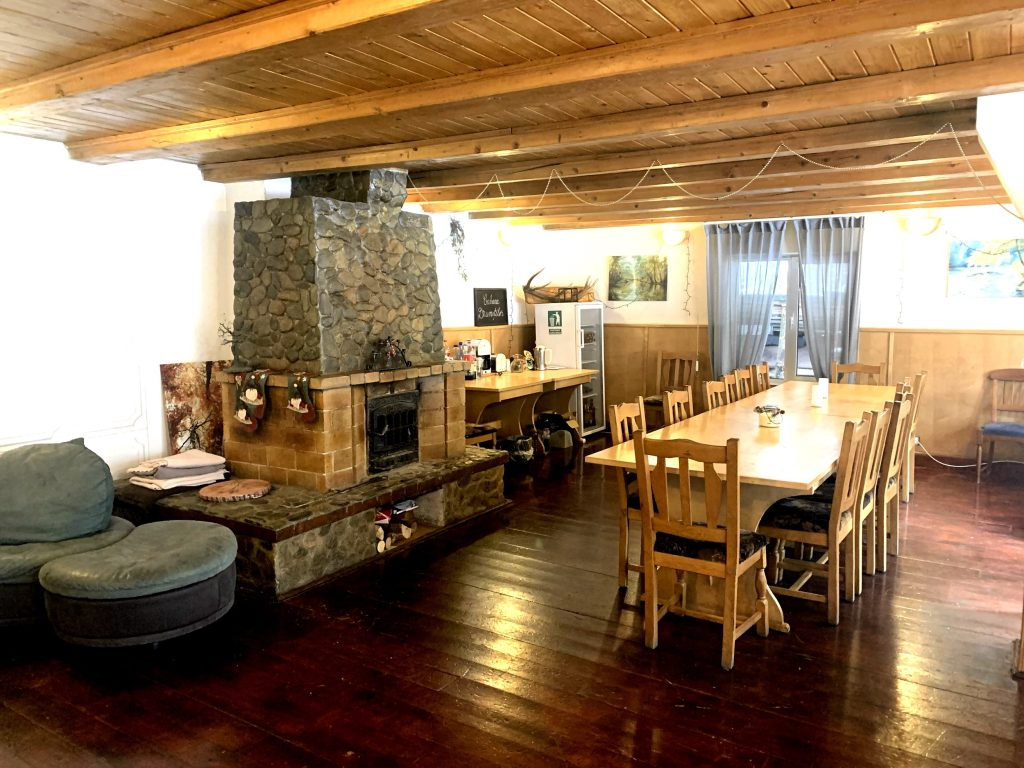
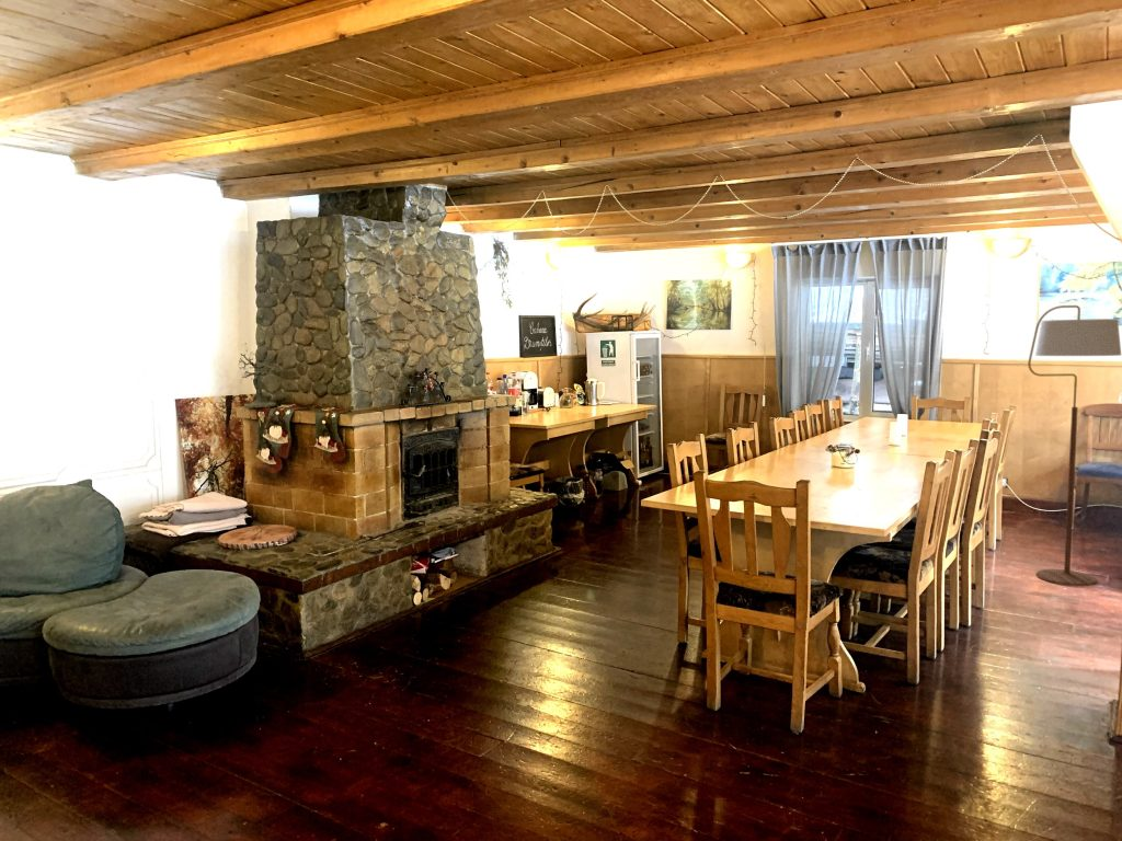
+ floor lamp [1027,304,1122,587]
